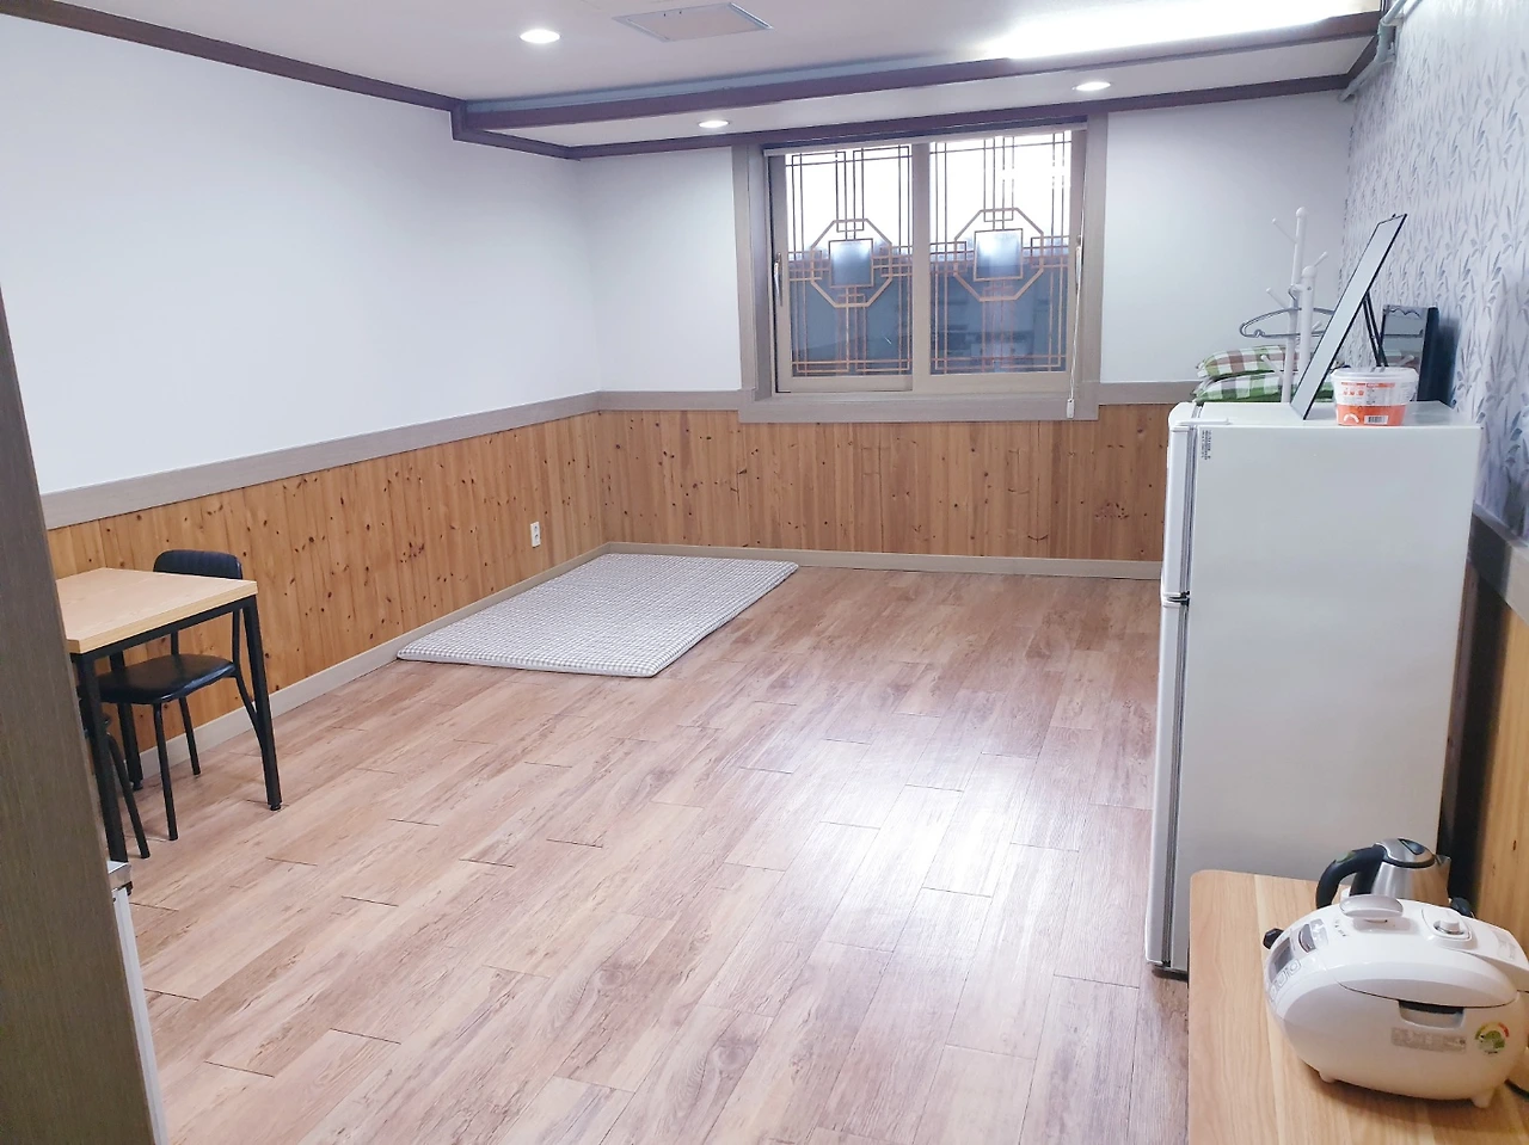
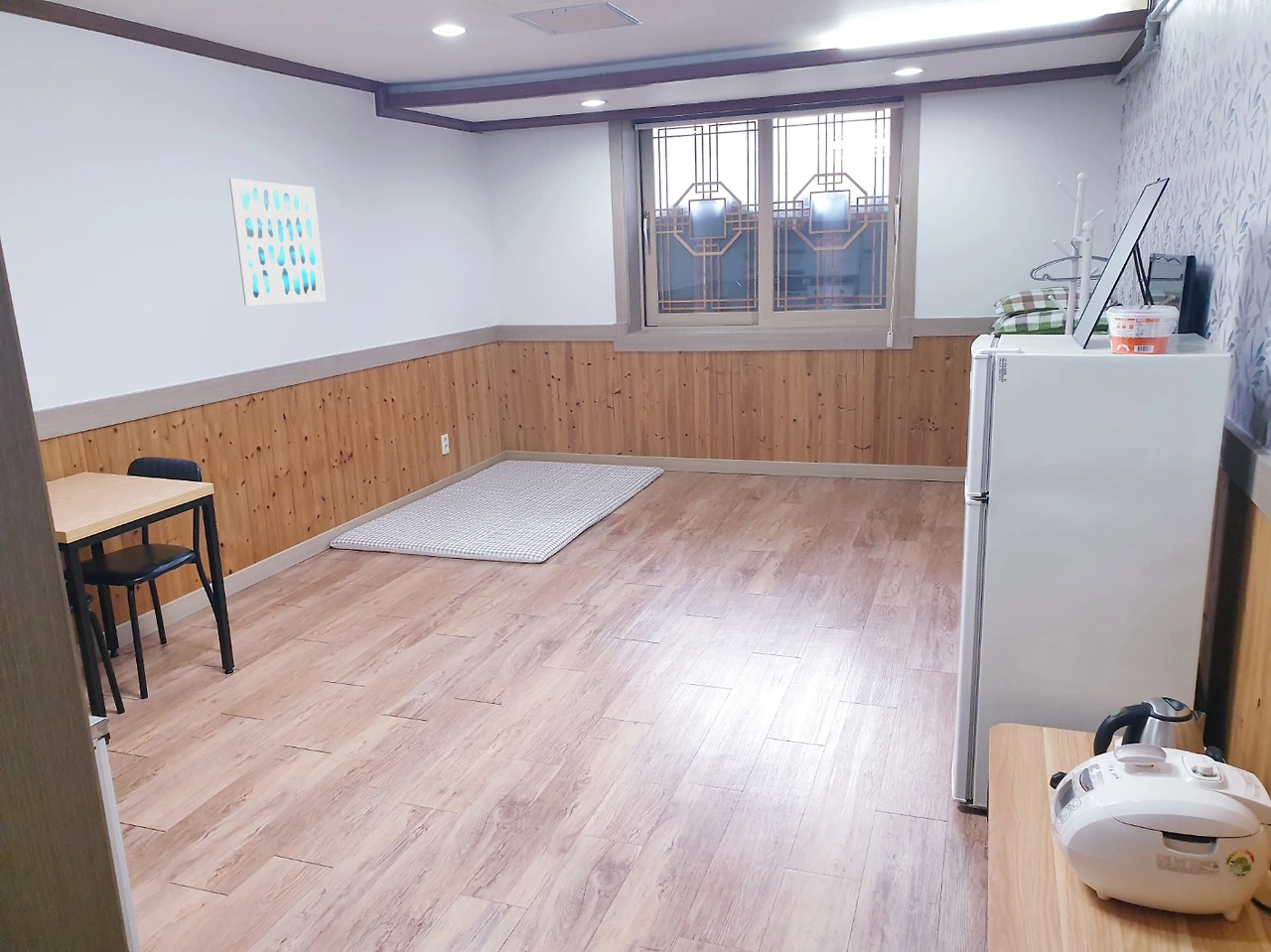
+ wall art [228,178,327,307]
